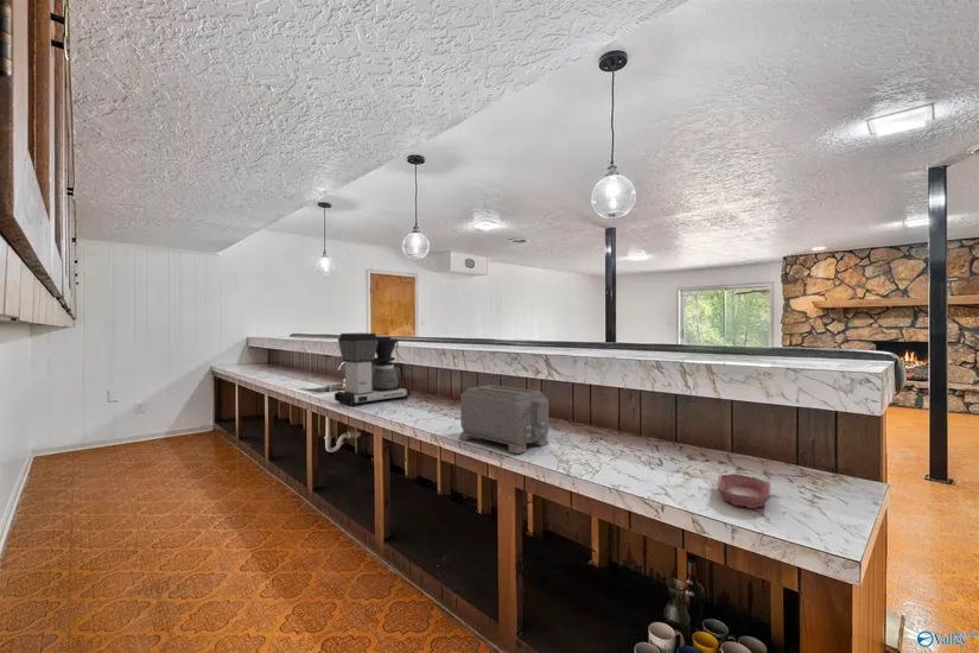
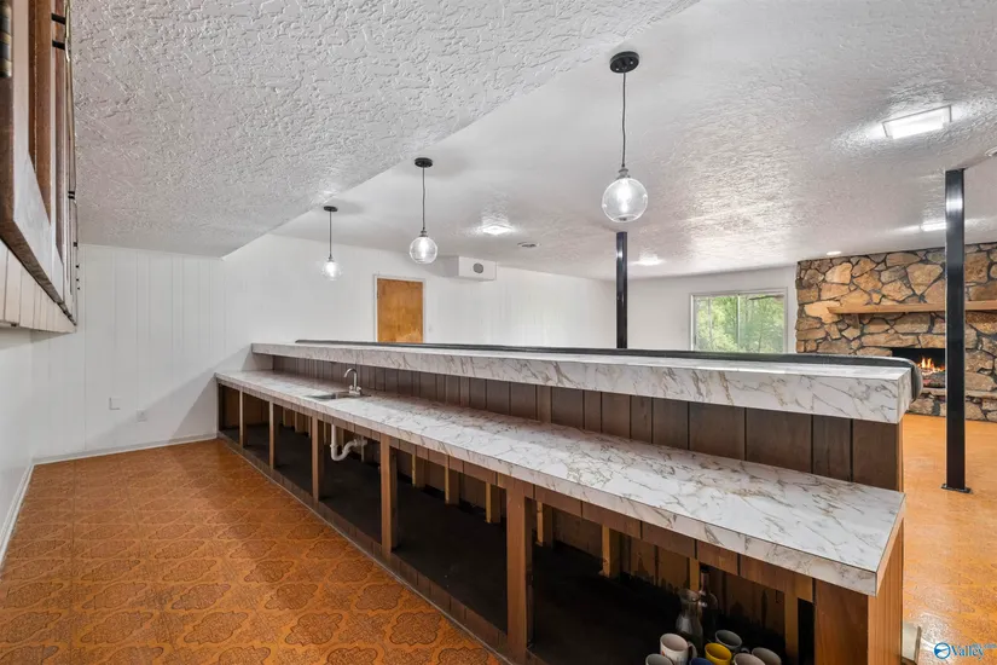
- bowl [716,473,773,509]
- toaster [457,383,551,455]
- coffee maker [333,332,412,407]
